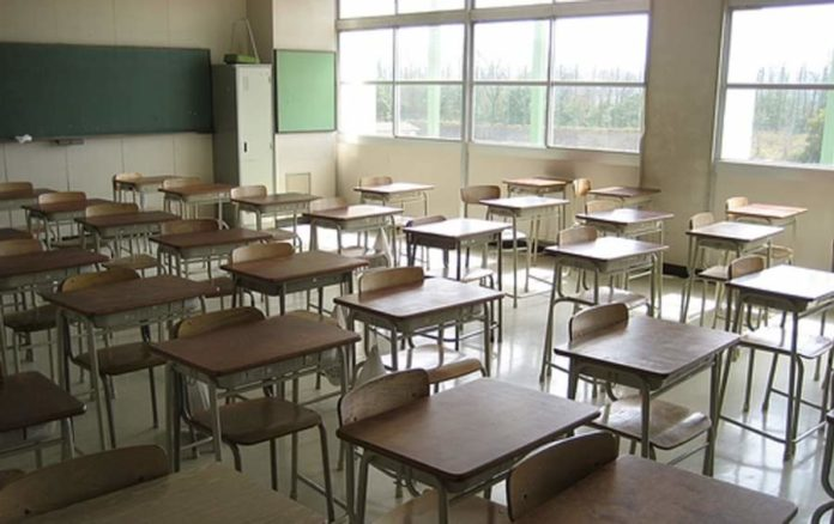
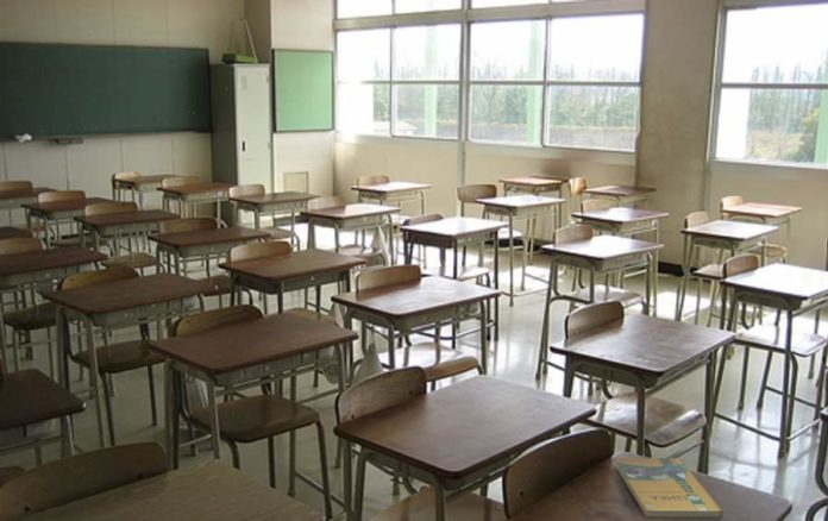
+ booklet [613,457,724,520]
